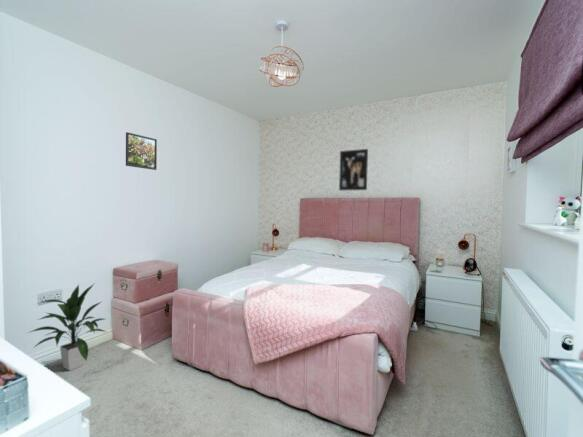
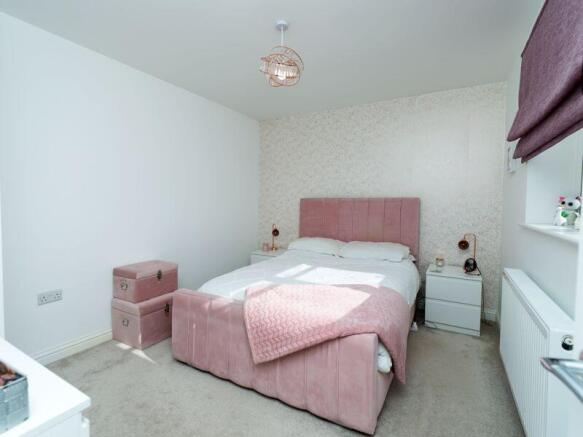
- wall art [338,148,369,191]
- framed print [125,131,158,171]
- indoor plant [27,283,107,372]
